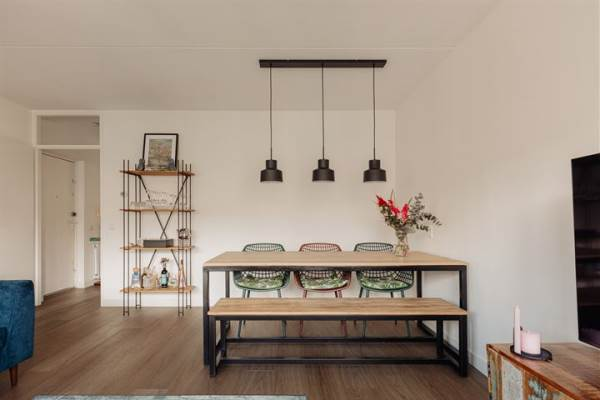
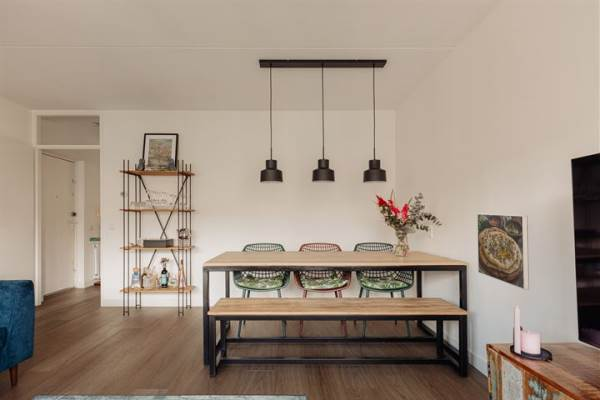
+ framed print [476,213,530,290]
